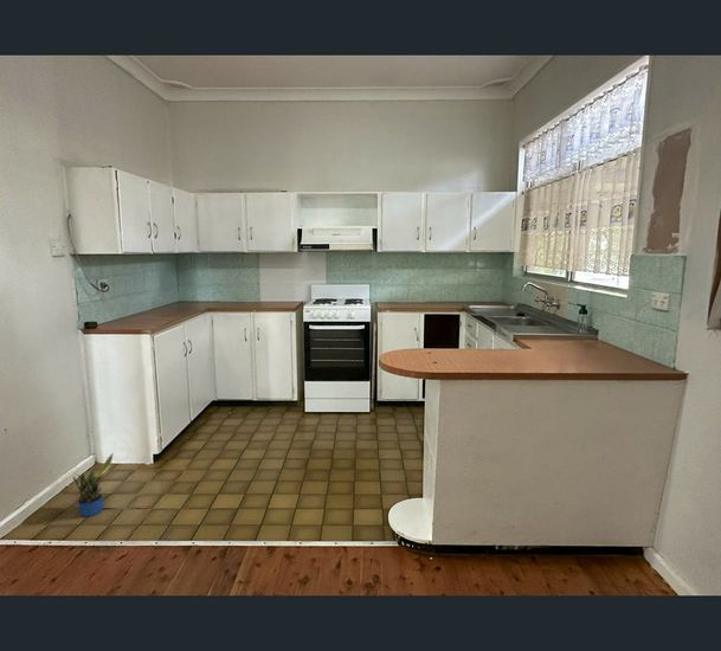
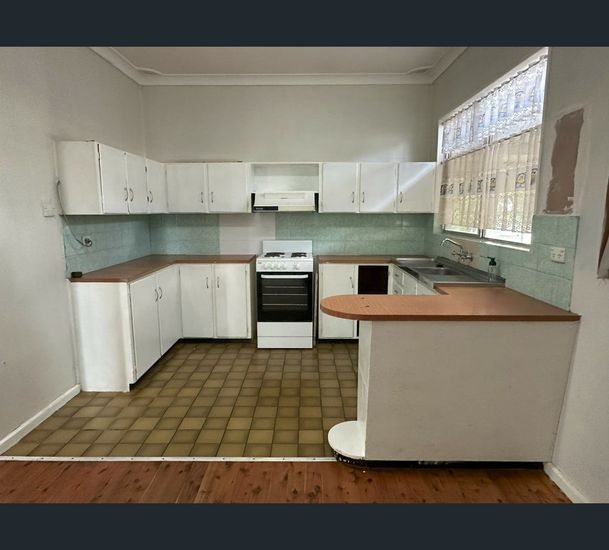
- potted plant [72,452,114,517]
